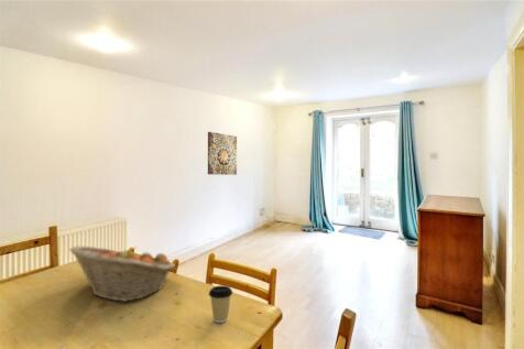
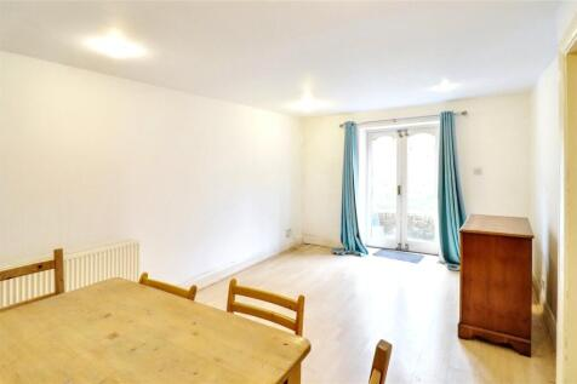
- fruit basket [68,244,176,303]
- wall art [207,131,238,176]
- coffee cup [208,285,233,324]
